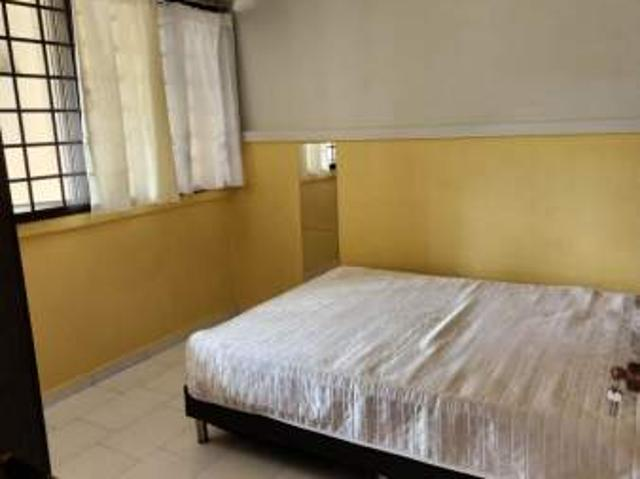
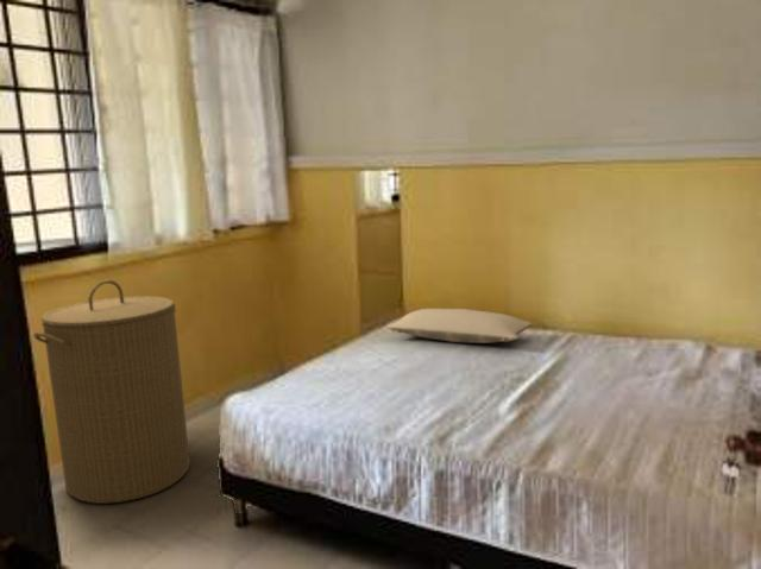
+ laundry hamper [33,279,191,505]
+ pillow [385,308,533,344]
